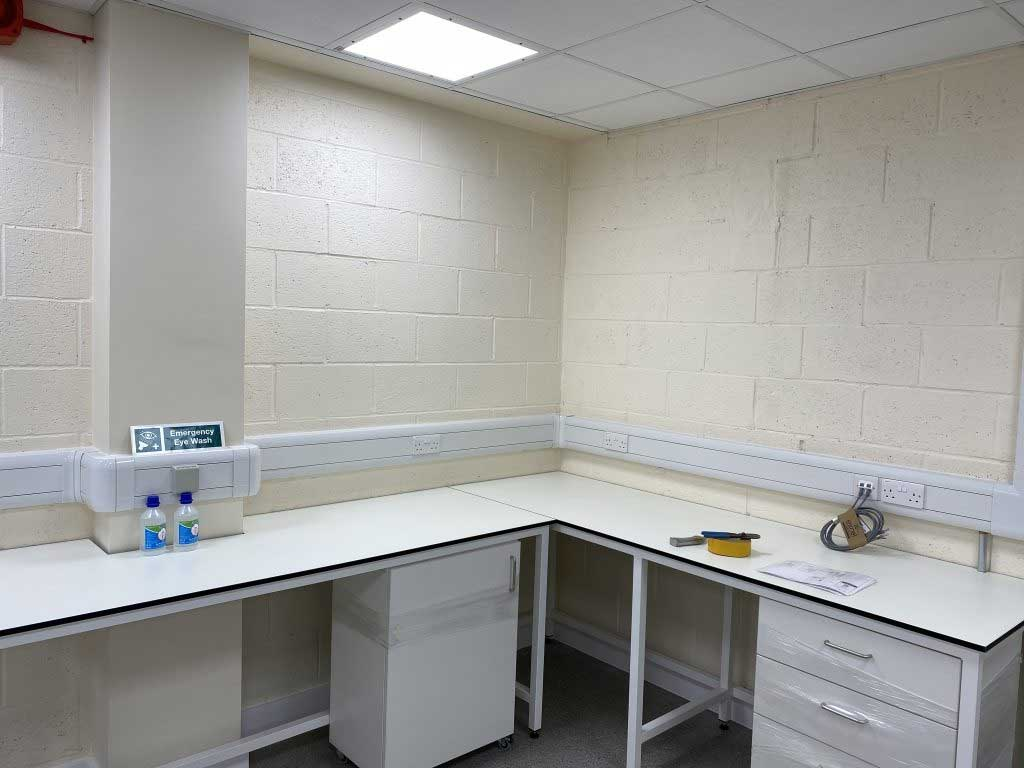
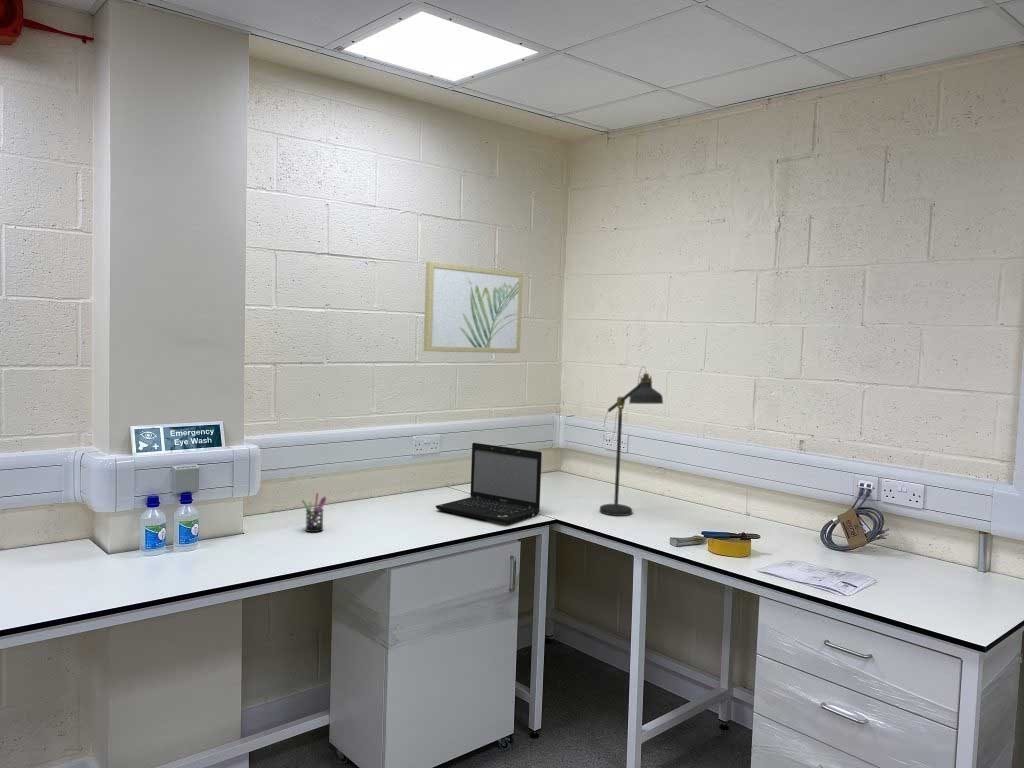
+ pen holder [301,492,327,533]
+ desk lamp [599,365,664,517]
+ laptop [435,442,543,525]
+ wall art [423,261,524,354]
